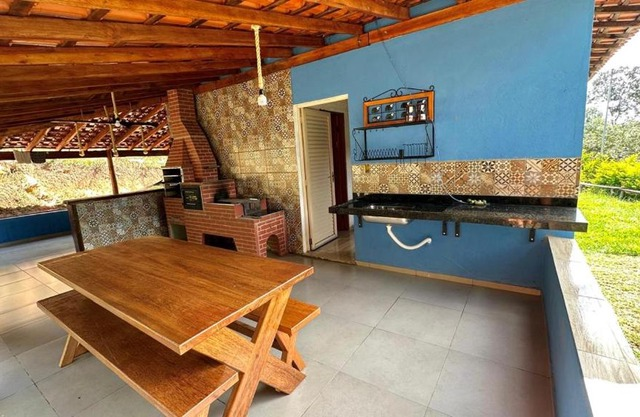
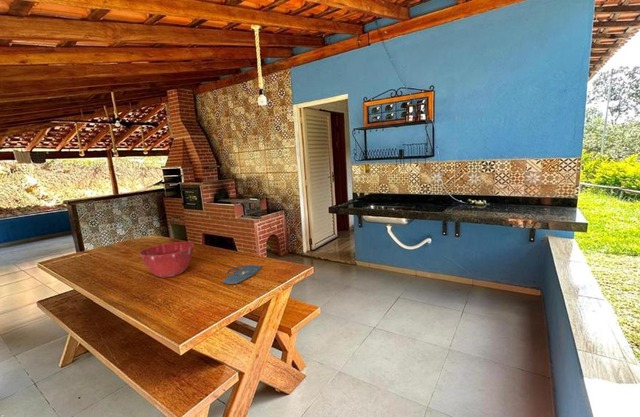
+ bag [222,257,263,285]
+ mixing bowl [139,241,195,278]
